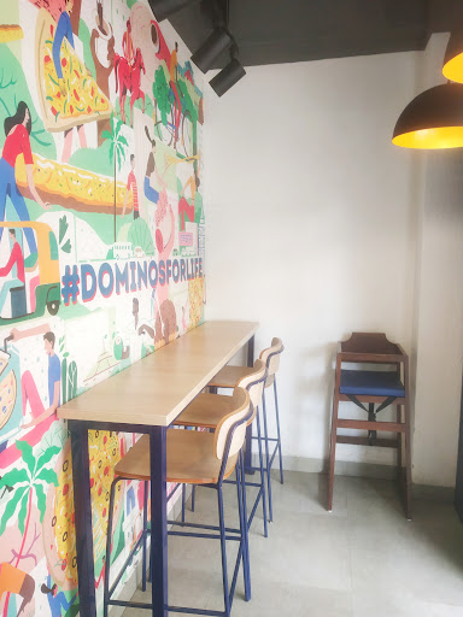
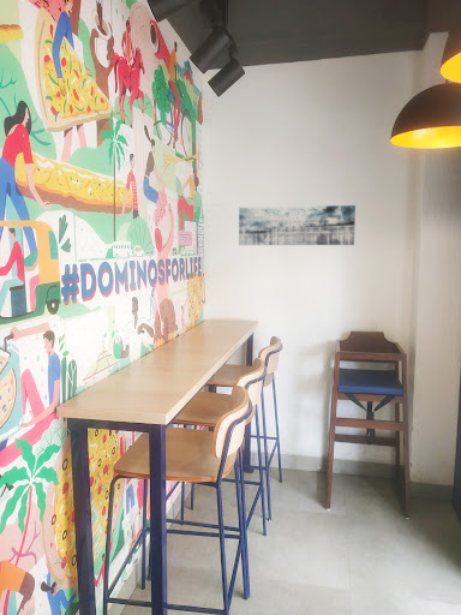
+ wall art [238,204,357,246]
